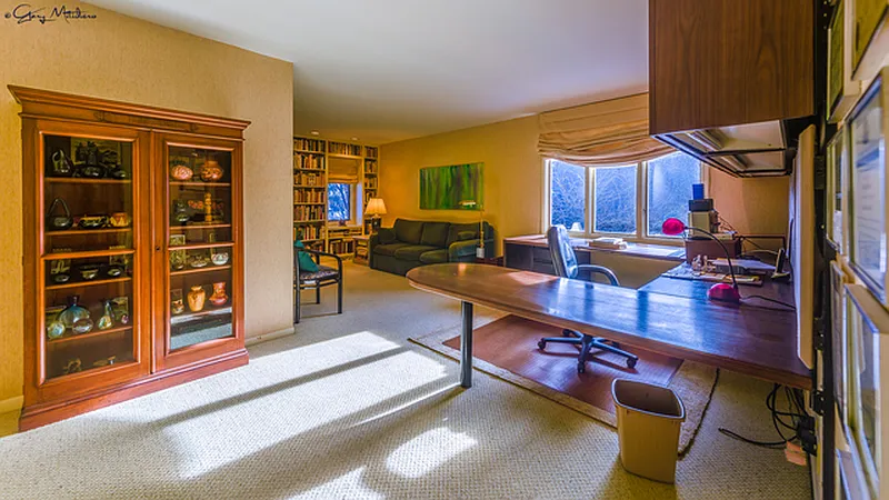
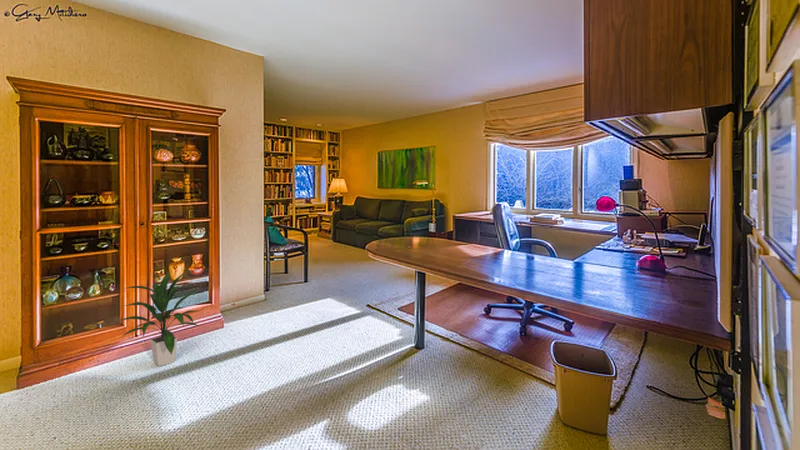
+ indoor plant [114,269,202,367]
